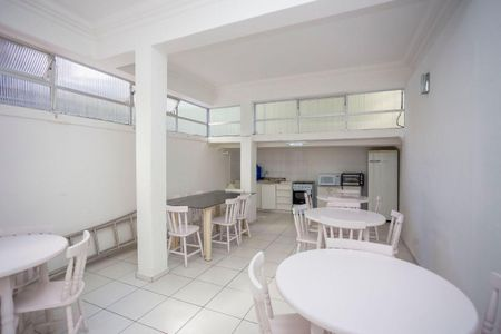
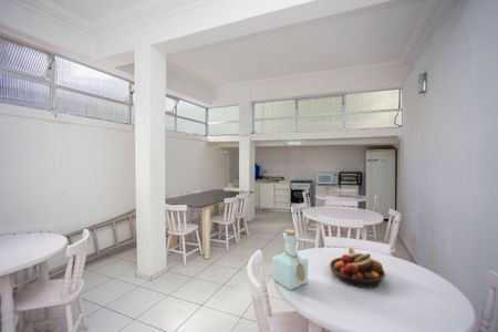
+ fruit bowl [329,246,386,290]
+ bottle [271,228,309,291]
